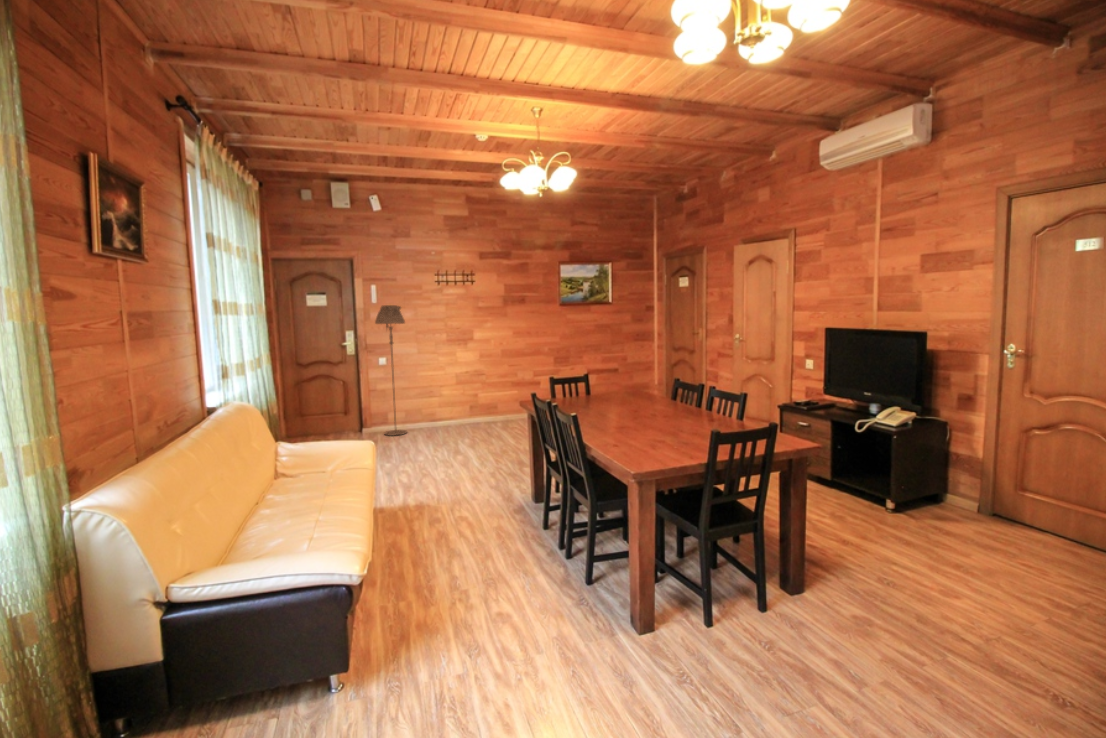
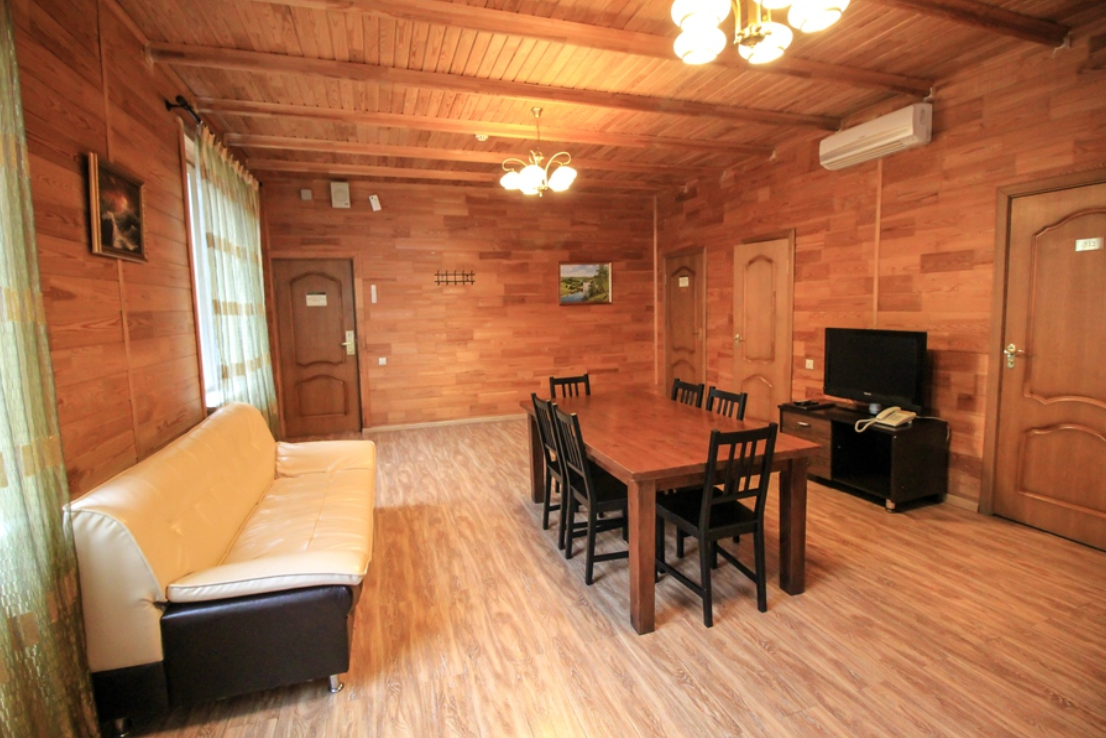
- floor lamp [374,304,408,437]
